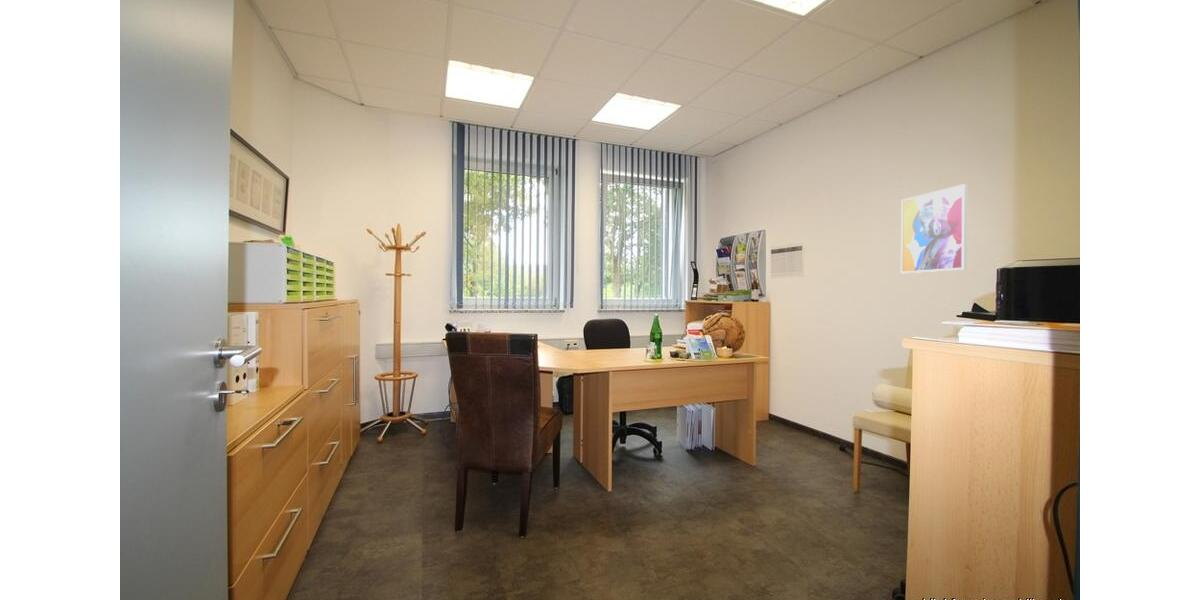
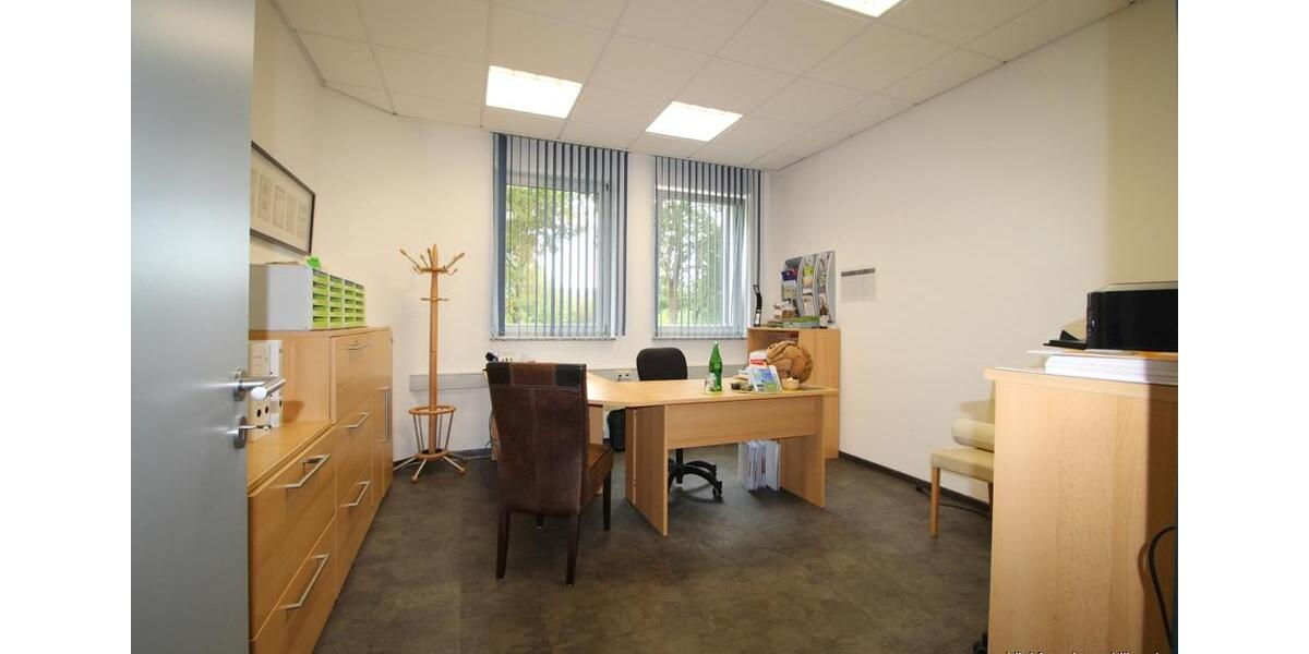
- wall art [900,183,968,274]
